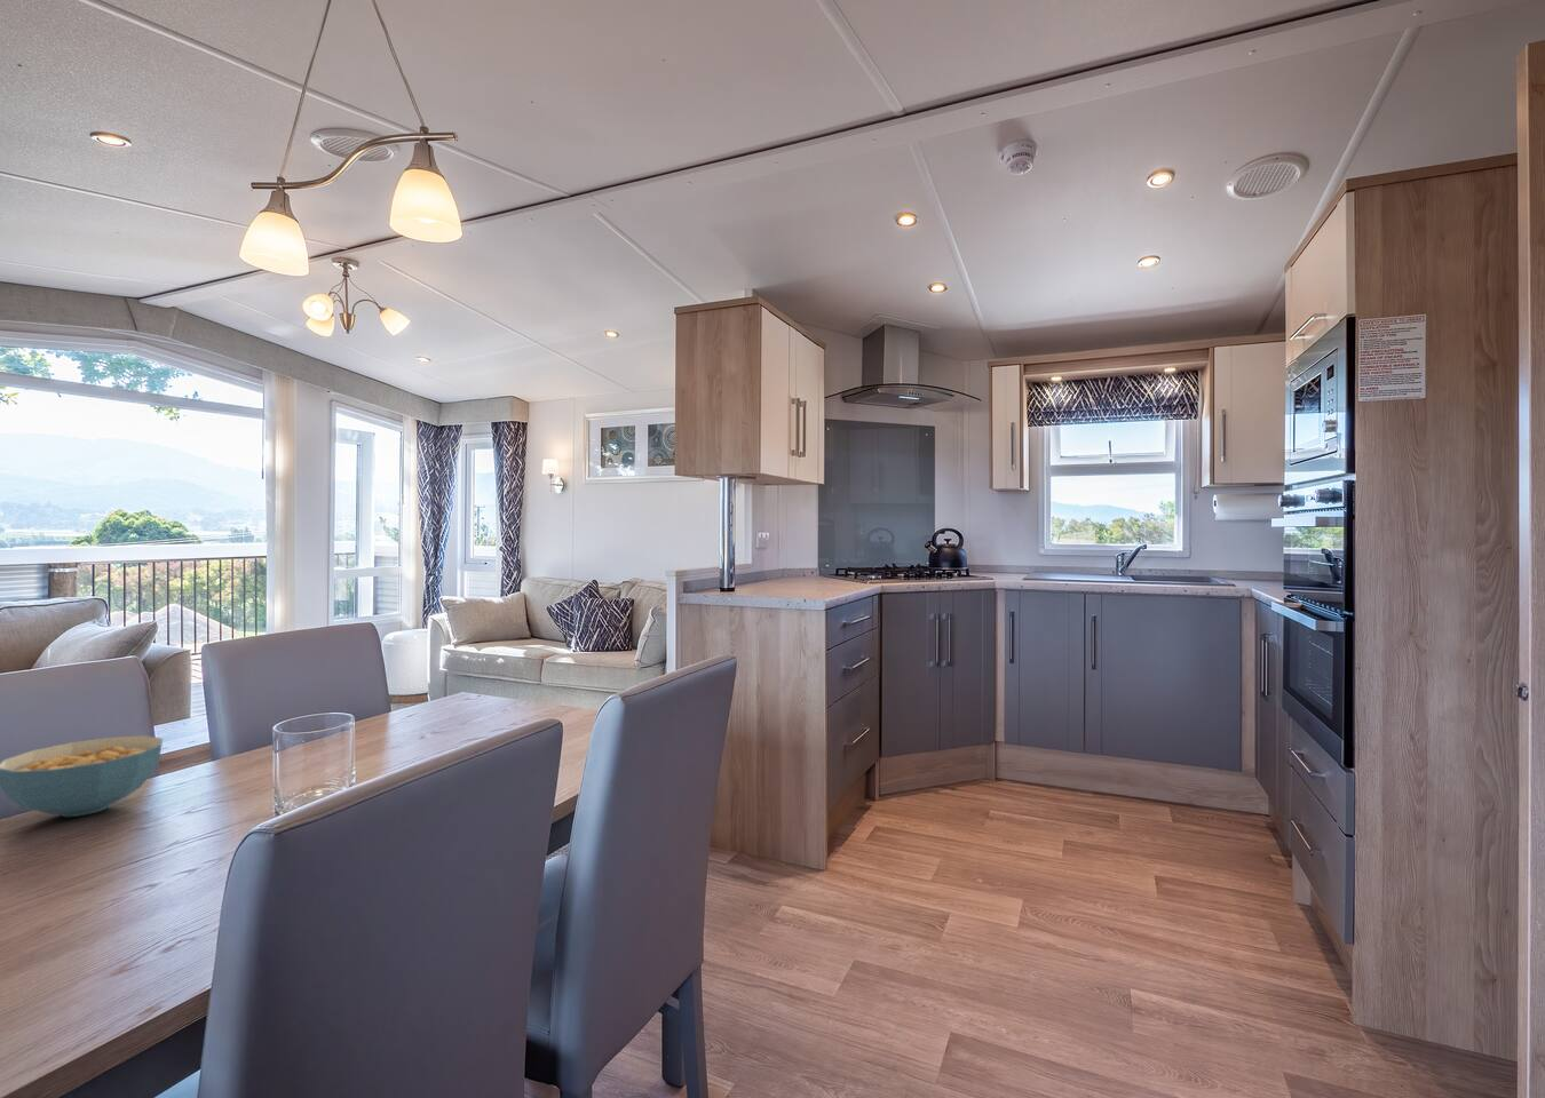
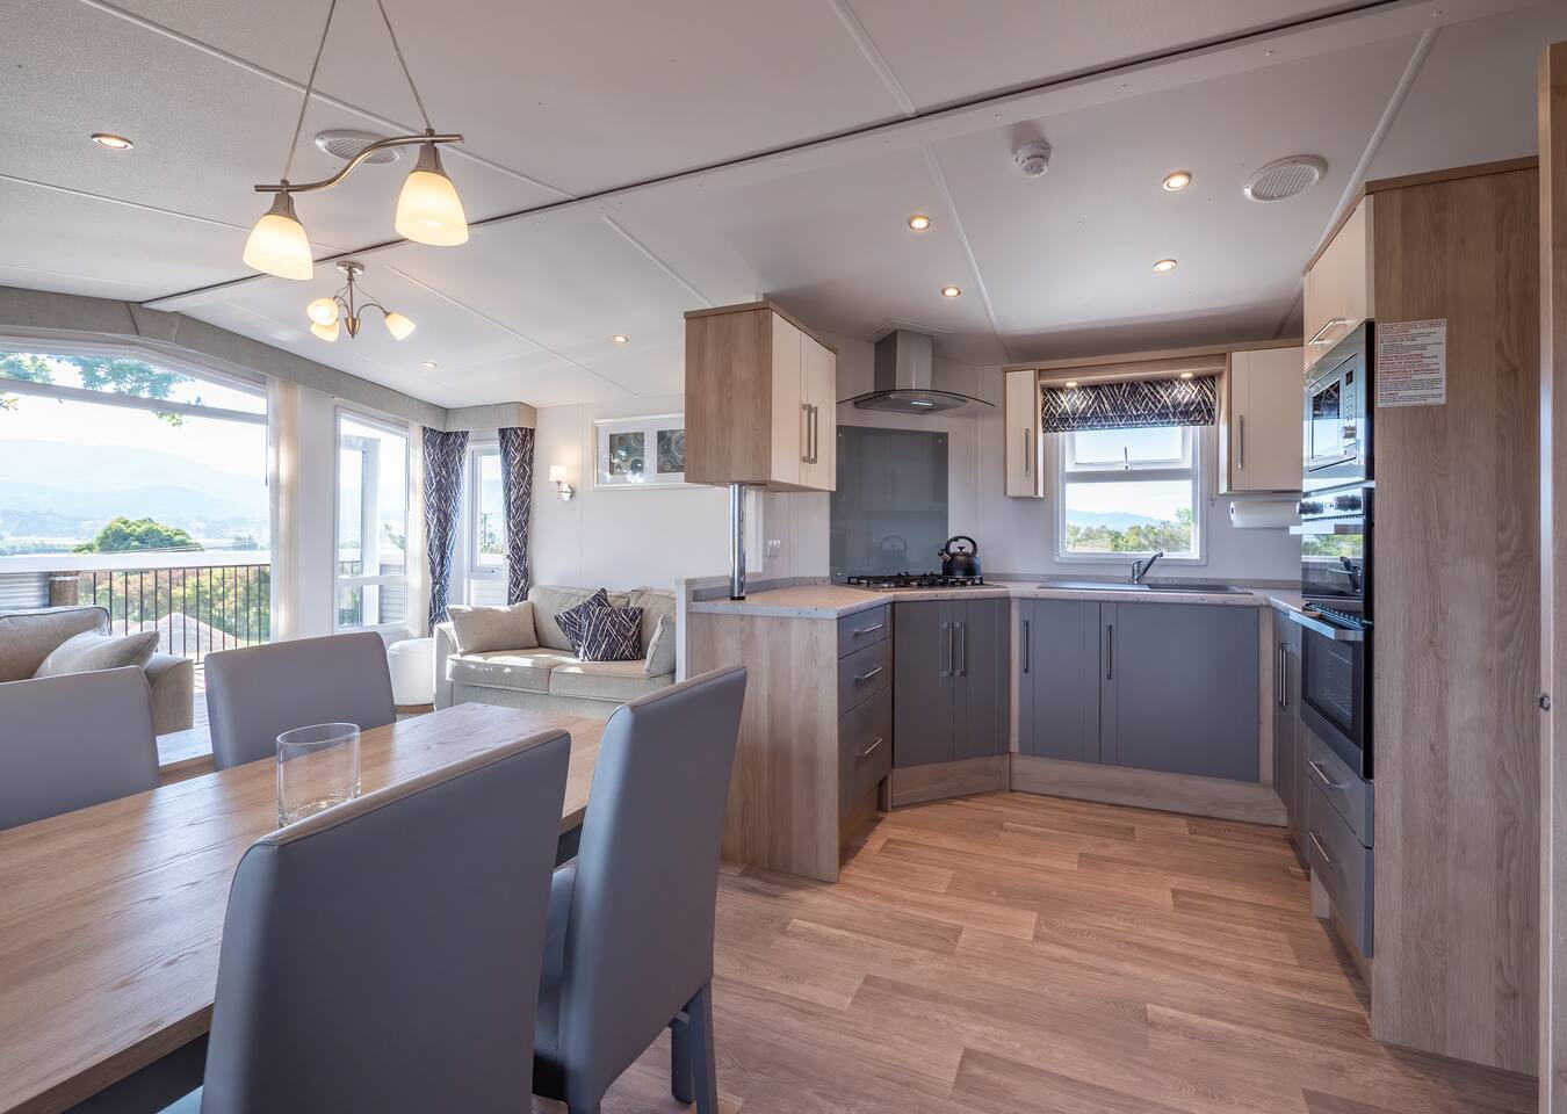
- cereal bowl [0,734,164,818]
